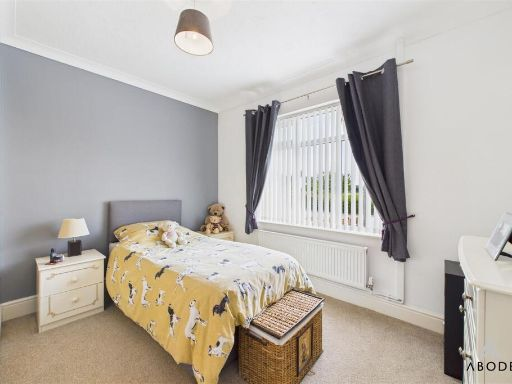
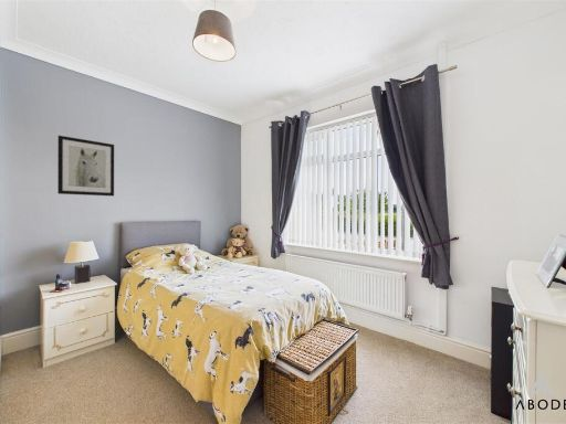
+ wall art [56,135,115,197]
